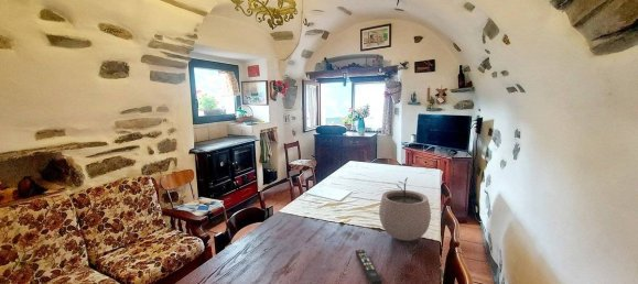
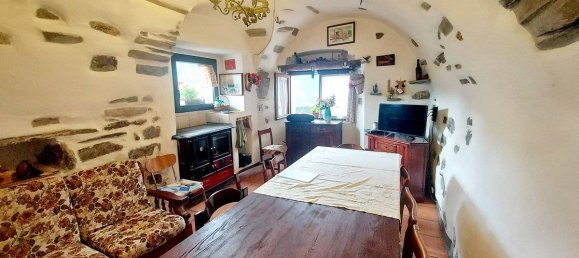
- remote control [355,249,383,284]
- plant pot [378,176,432,242]
